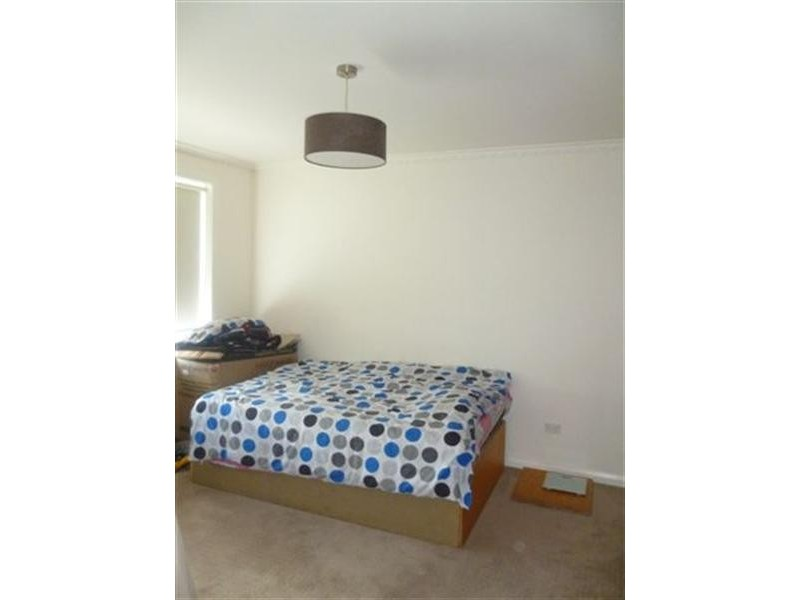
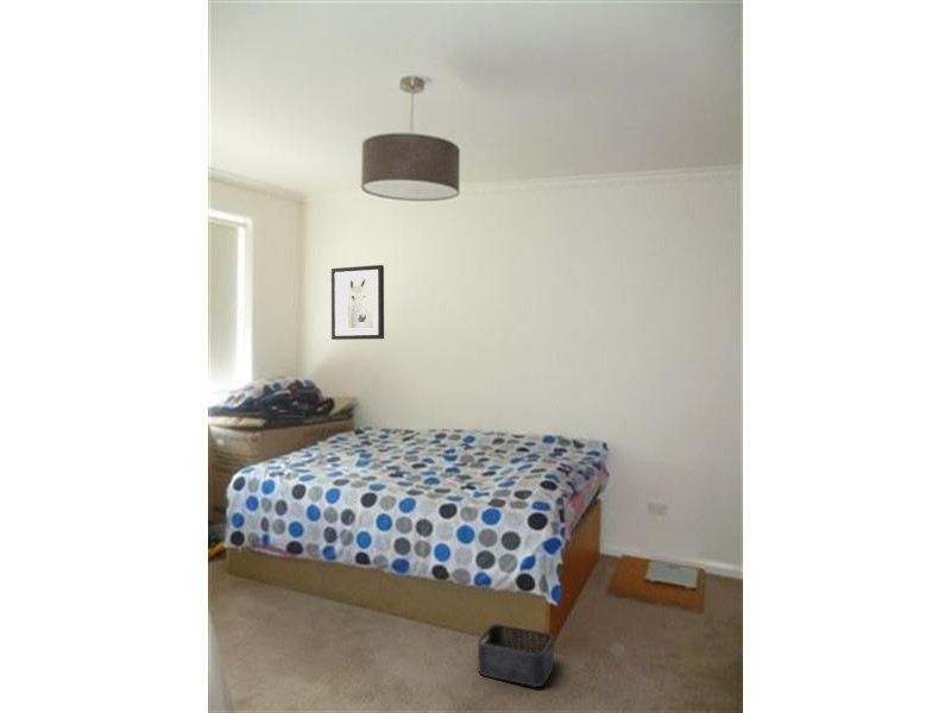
+ storage bin [477,623,555,688]
+ wall art [330,264,385,341]
